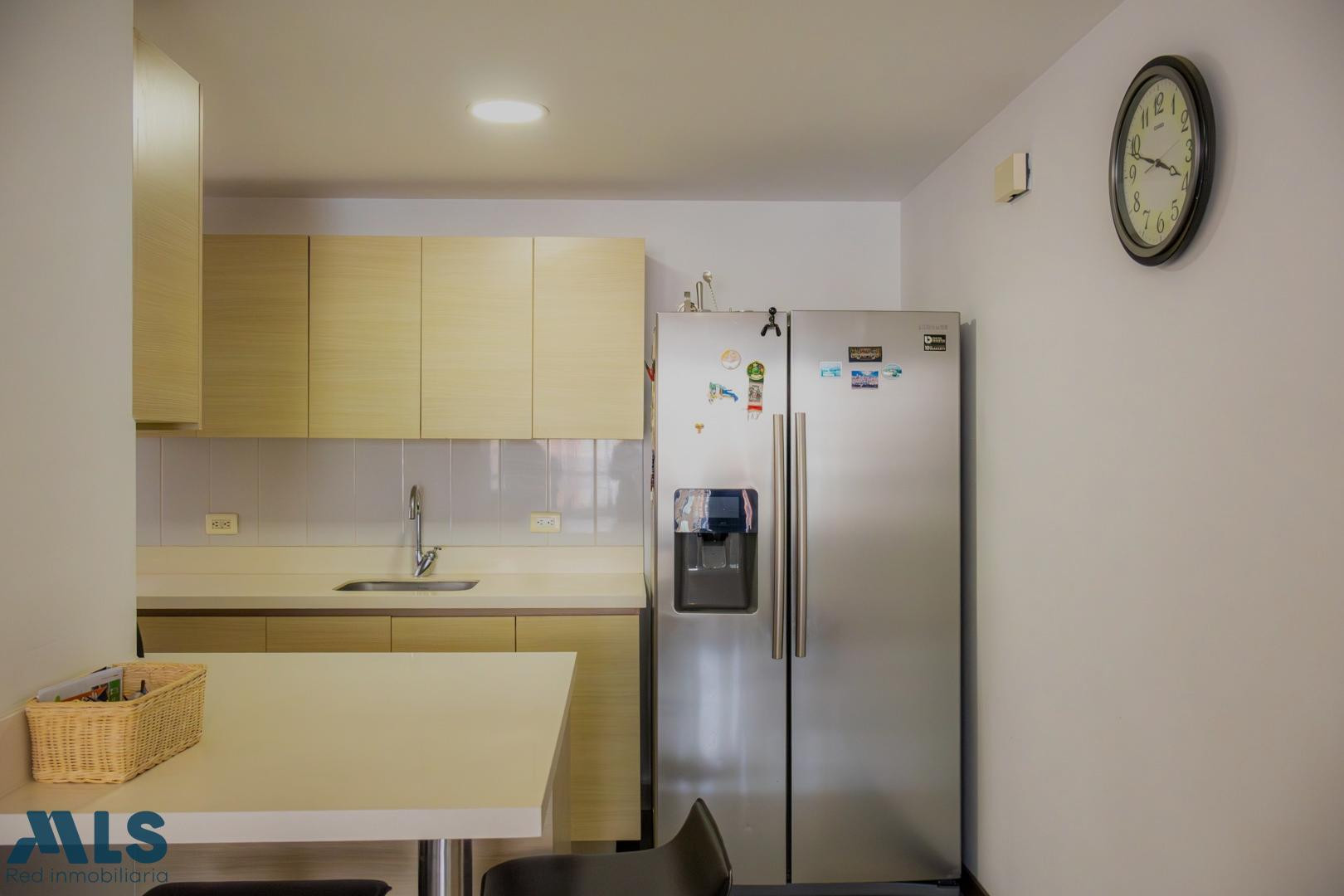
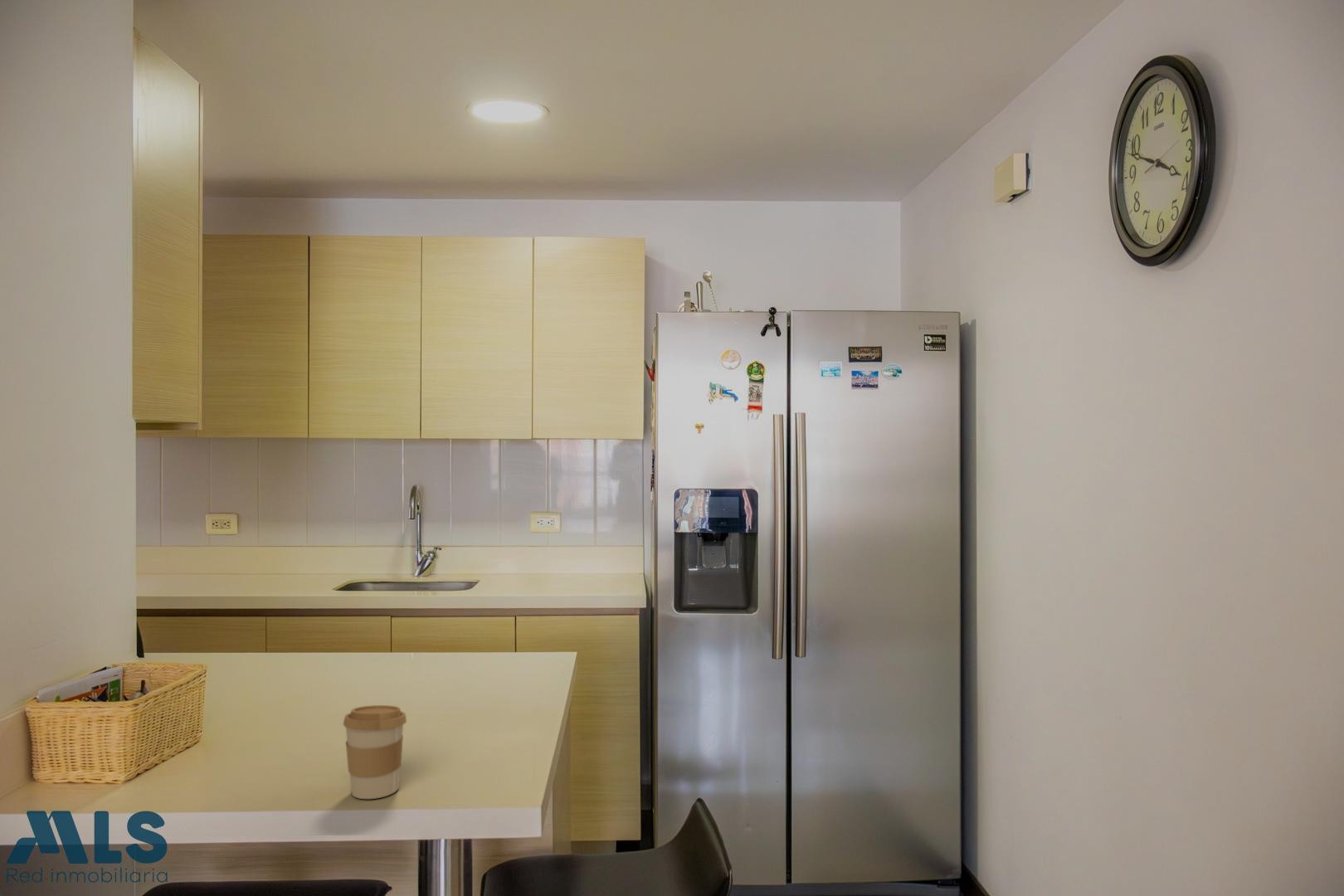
+ coffee cup [343,704,407,800]
